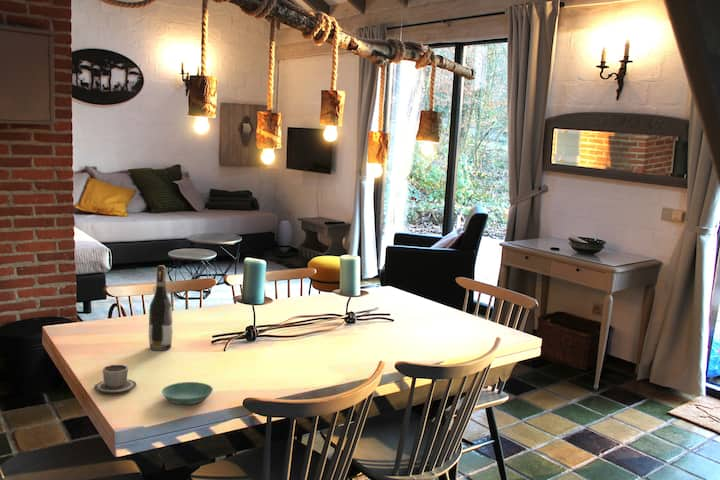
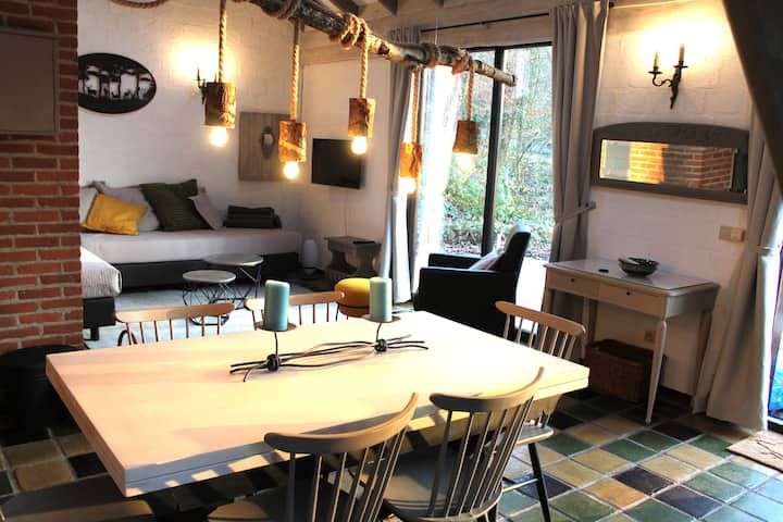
- cup [93,364,137,394]
- wine bottle [148,264,174,351]
- saucer [161,381,214,405]
